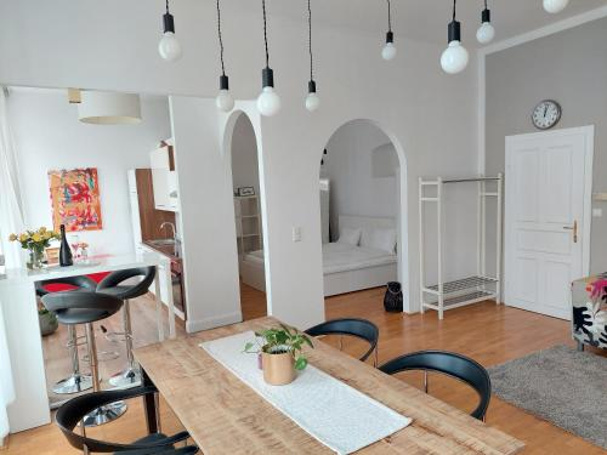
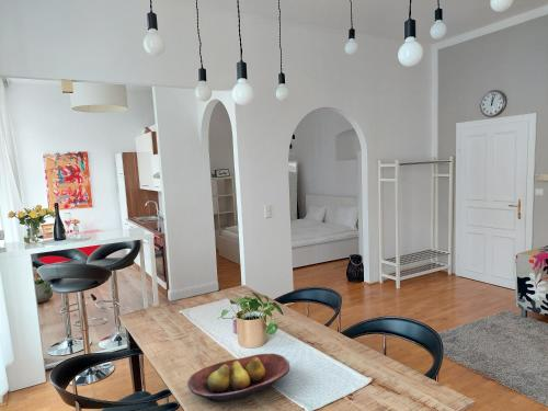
+ fruit bowl [186,353,290,403]
